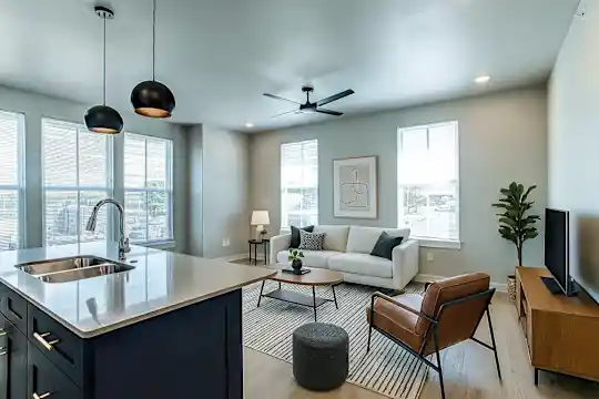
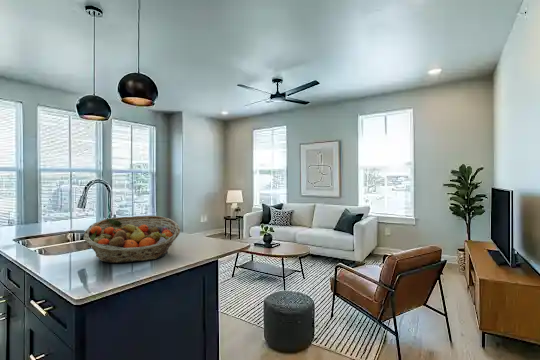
+ fruit basket [82,215,181,264]
